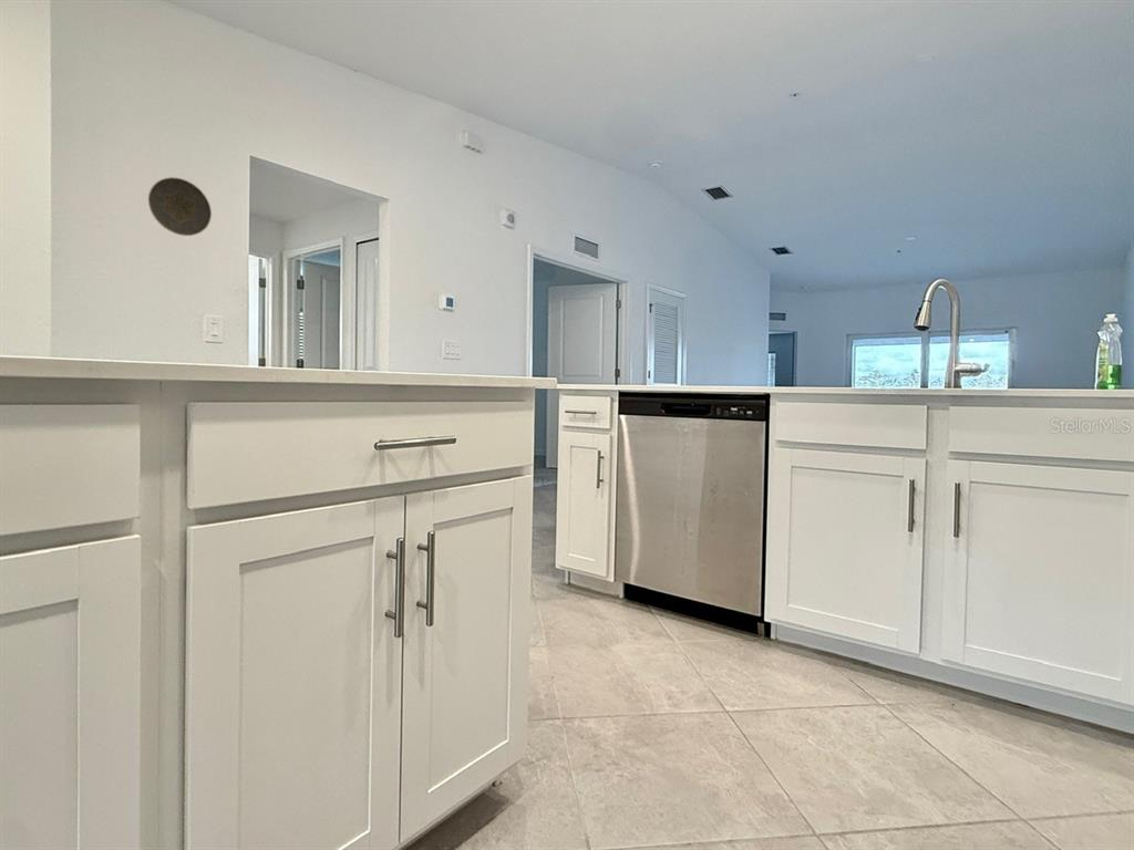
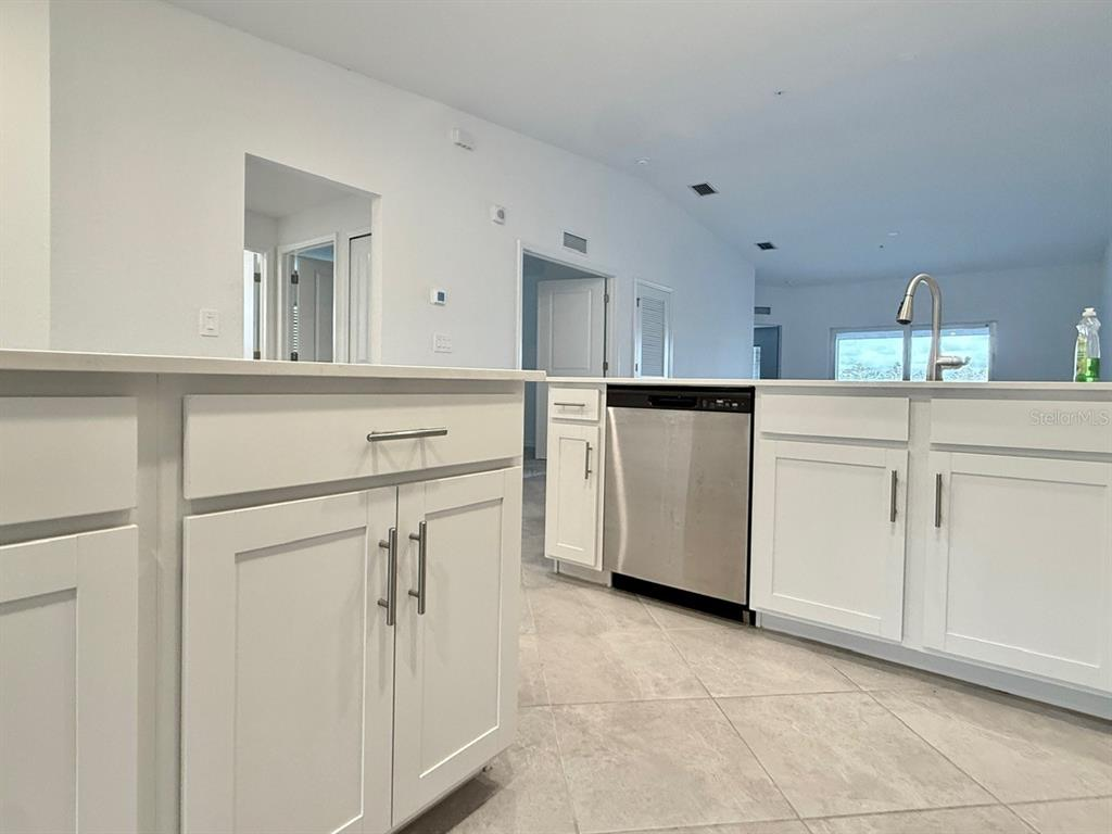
- decorative plate [147,176,213,237]
